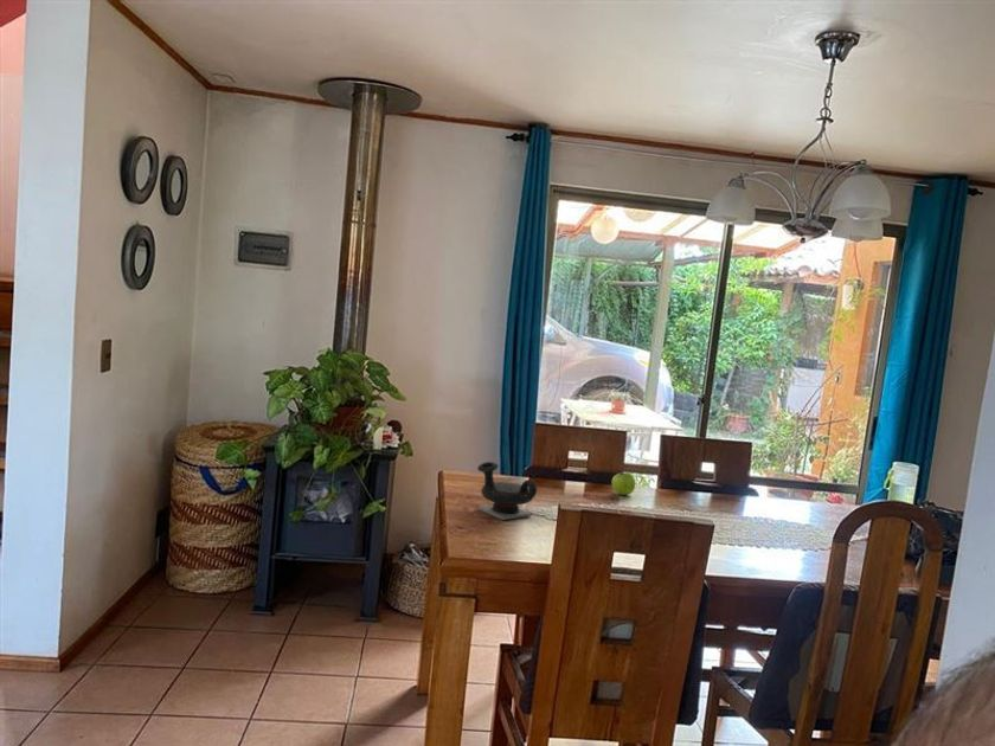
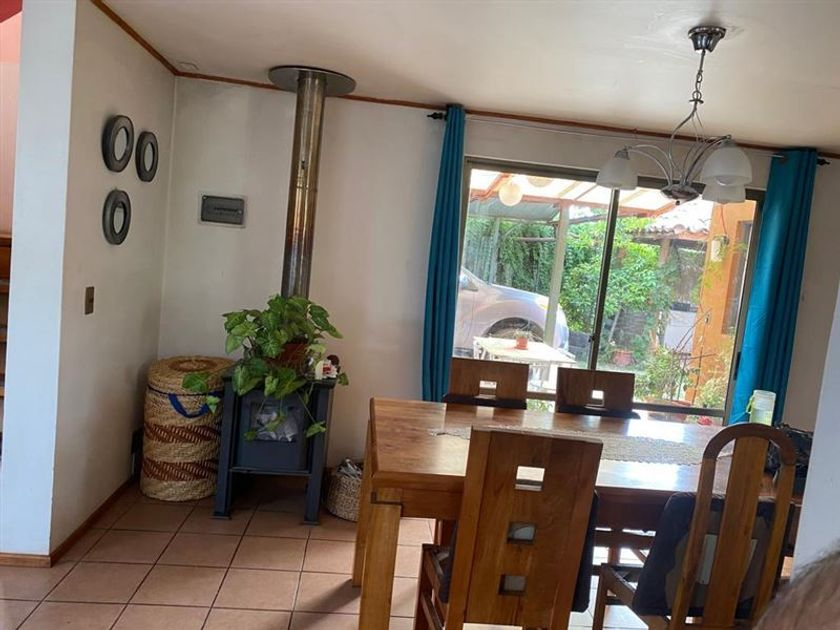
- teapot [476,461,538,521]
- fruit [611,471,636,496]
